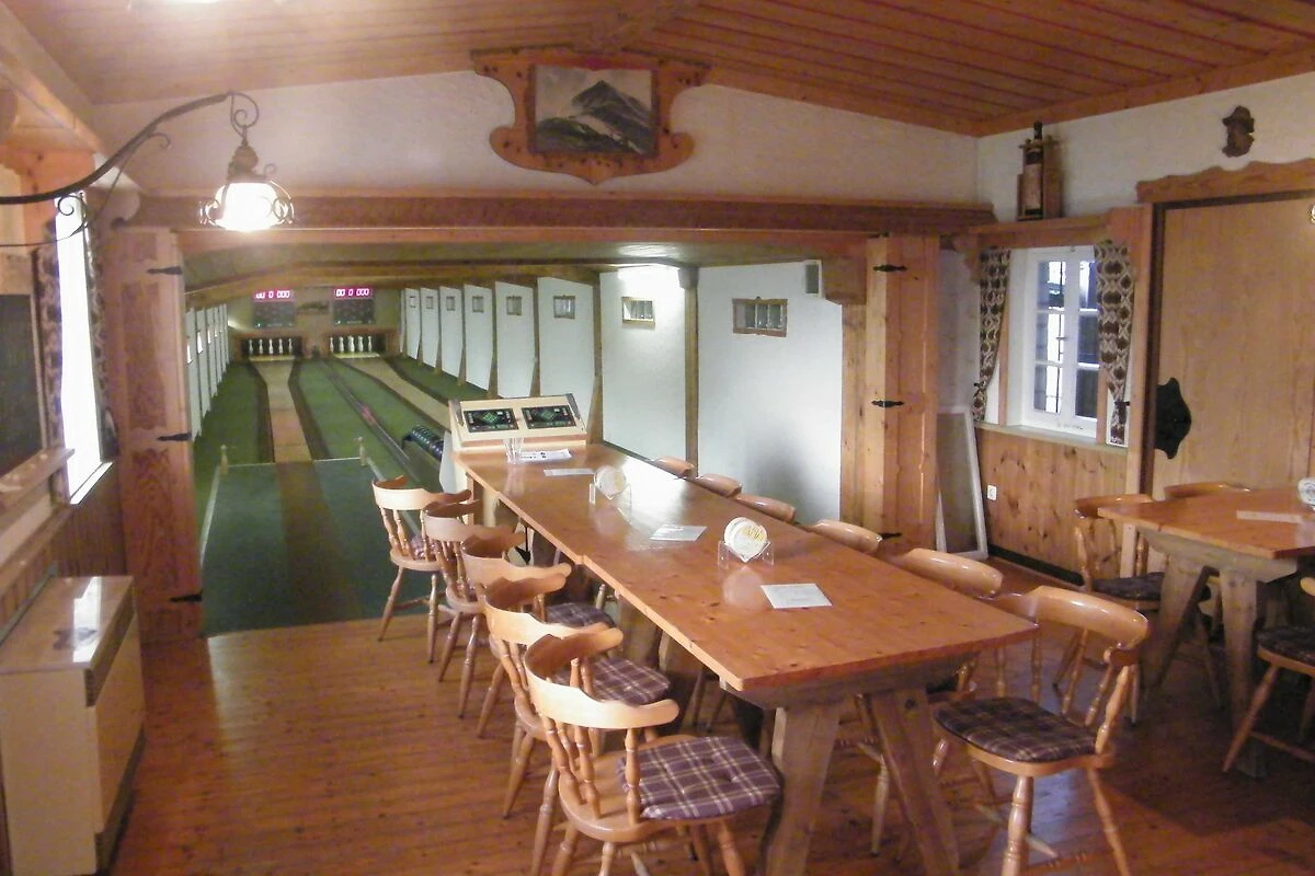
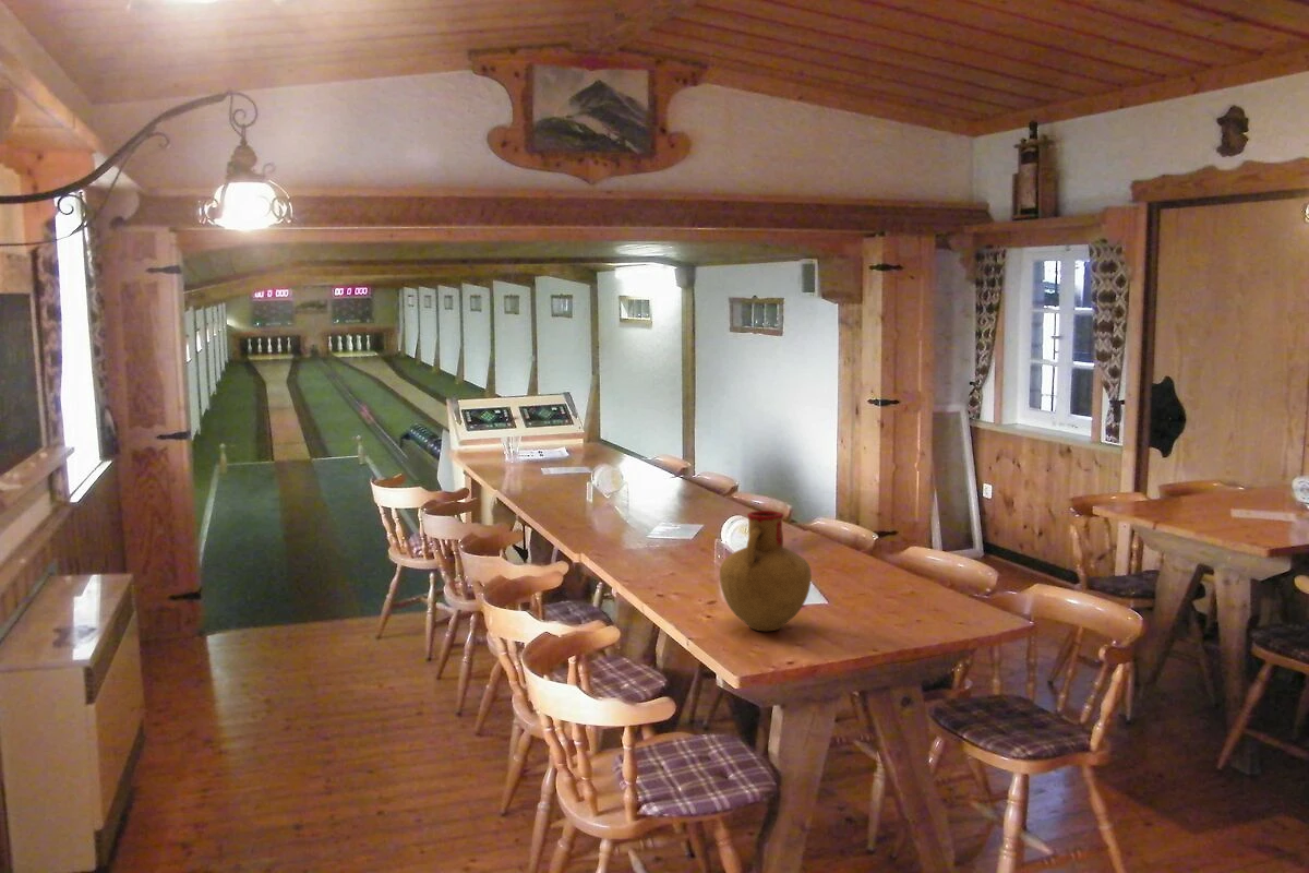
+ vase [719,510,813,632]
